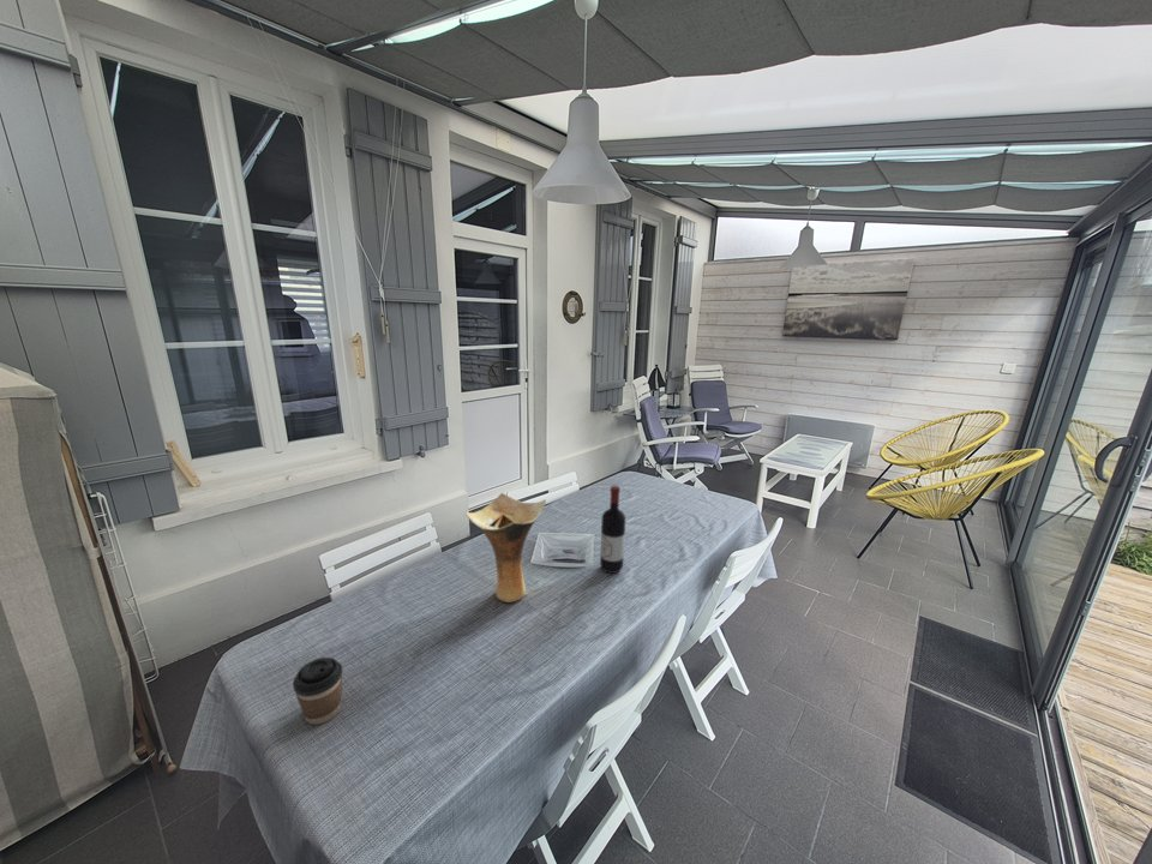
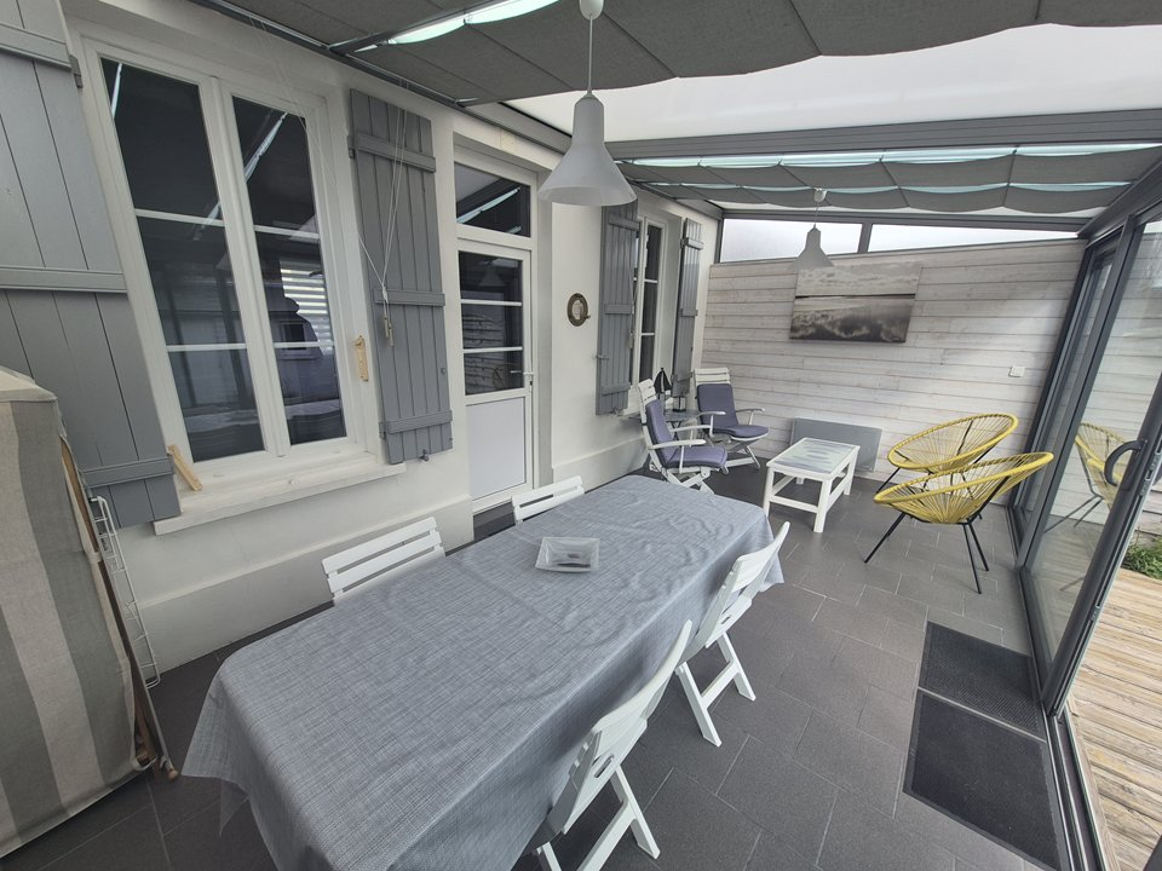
- coffee cup [292,656,343,726]
- wine bottle [599,485,626,575]
- vase [464,492,547,604]
